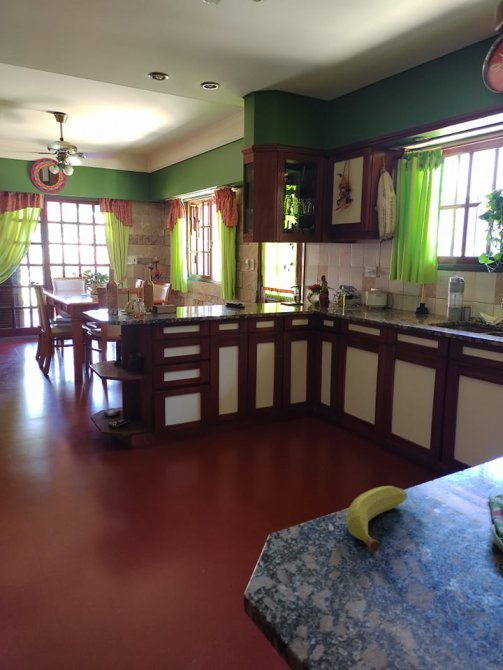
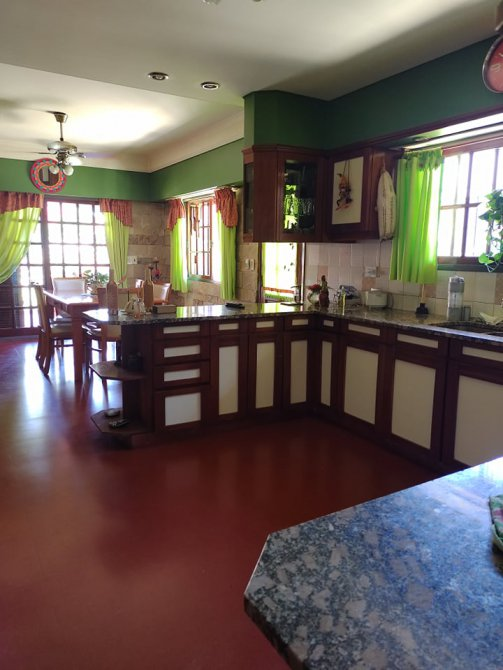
- fruit [345,485,408,554]
